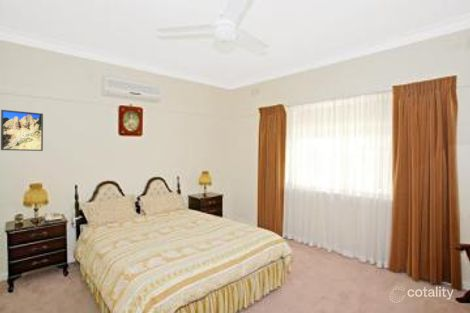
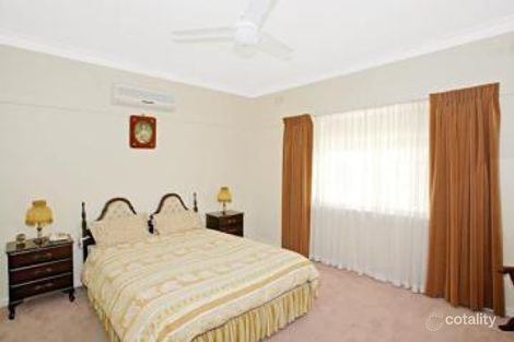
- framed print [0,109,44,152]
